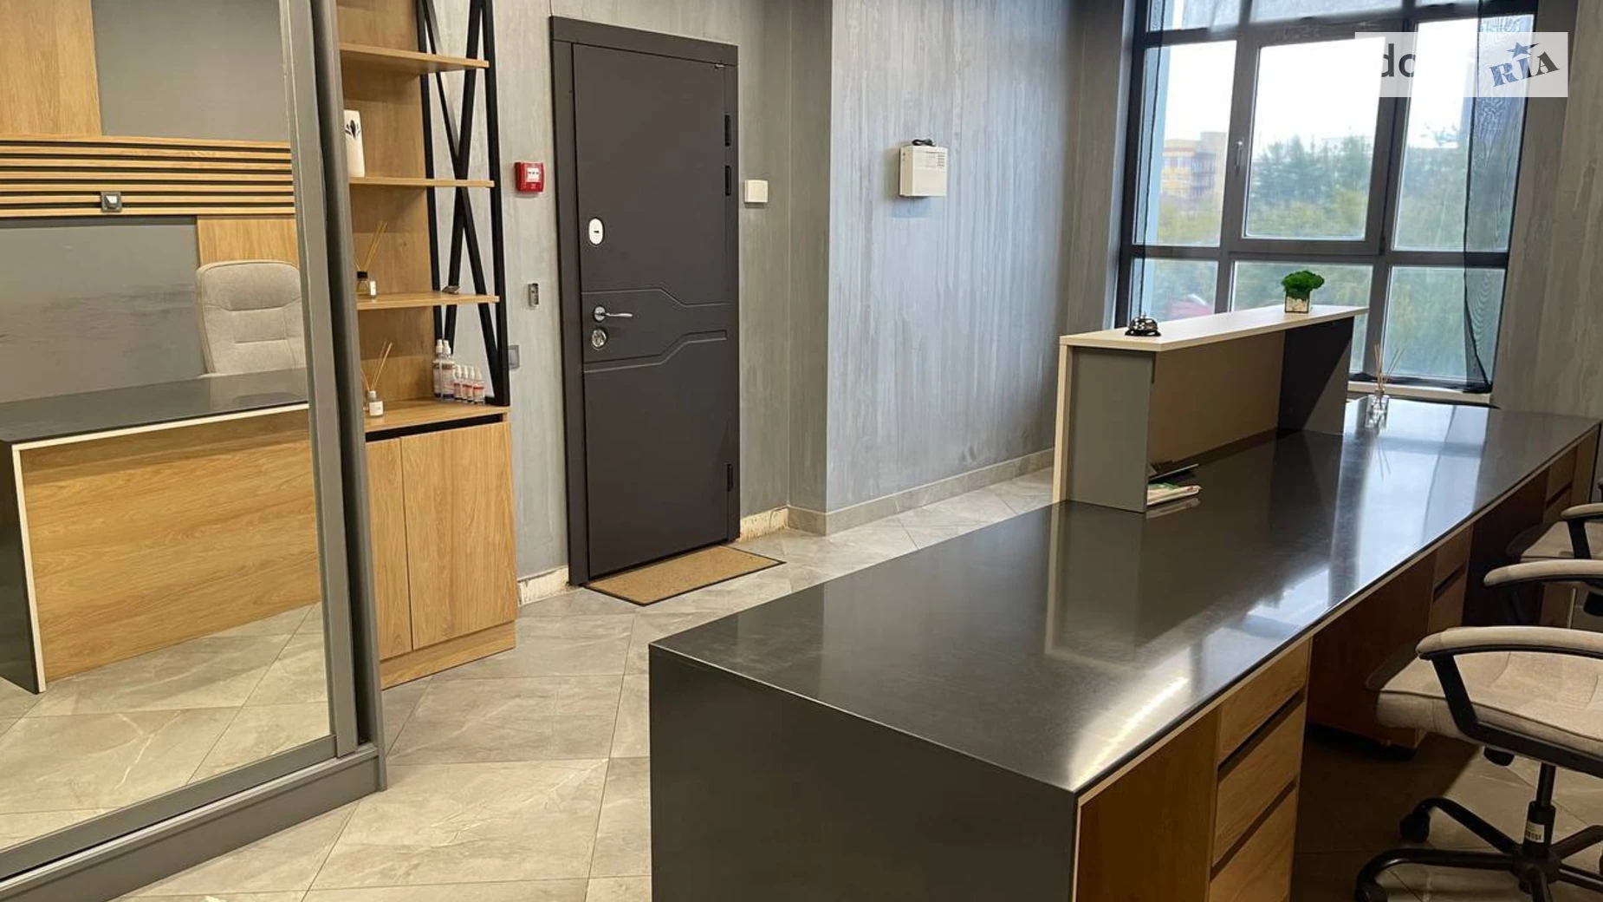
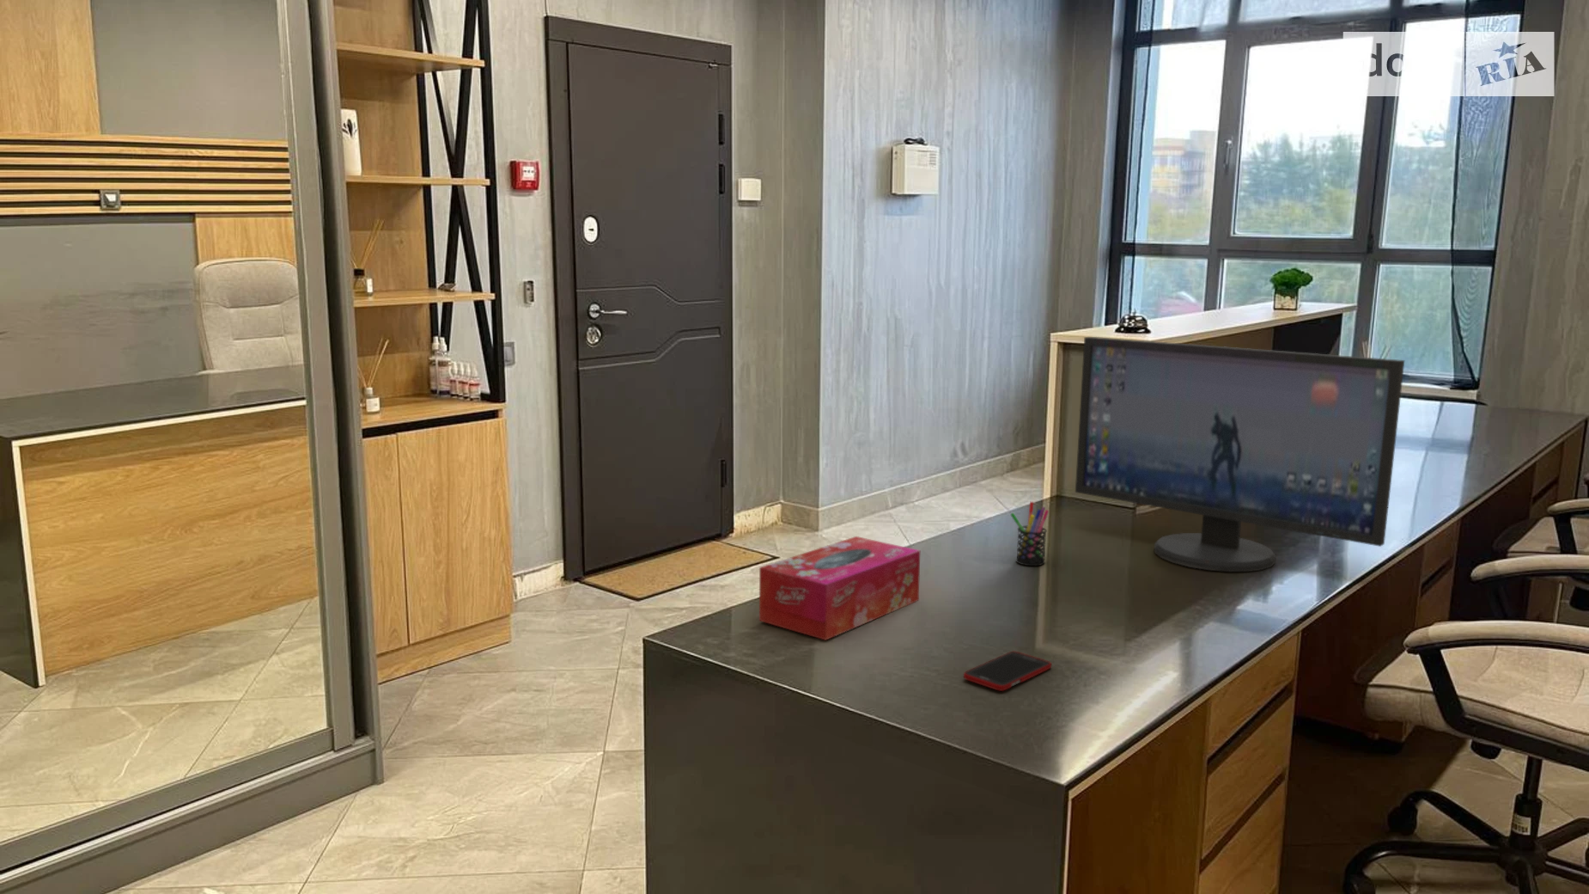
+ computer monitor [1075,336,1406,572]
+ pen holder [1009,501,1050,567]
+ cell phone [963,651,1052,692]
+ tissue box [758,536,921,641]
